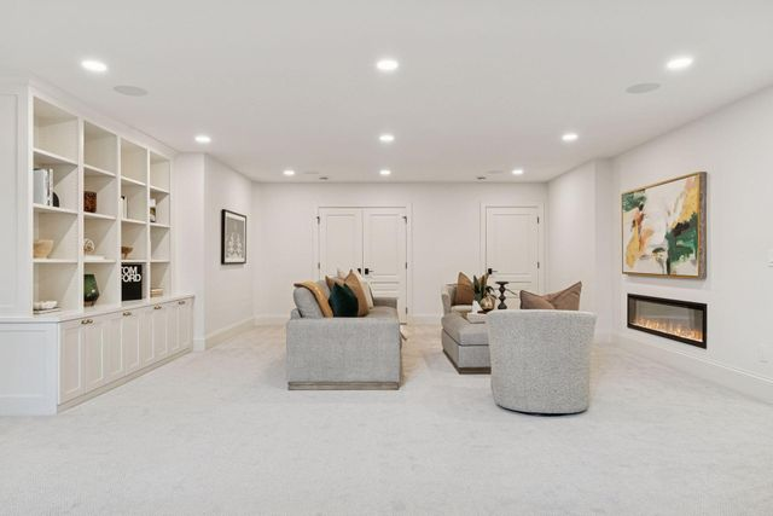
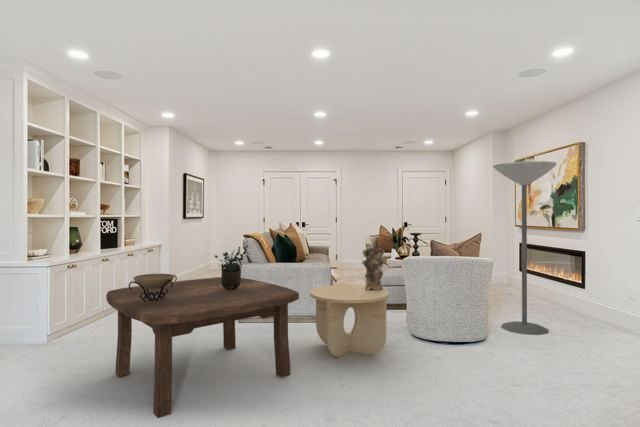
+ potted plant [214,240,249,290]
+ coffee table [105,276,300,419]
+ decorative bowl [128,273,178,302]
+ side table [309,284,390,358]
+ floor lamp [492,160,557,336]
+ decorative vase [361,247,386,291]
